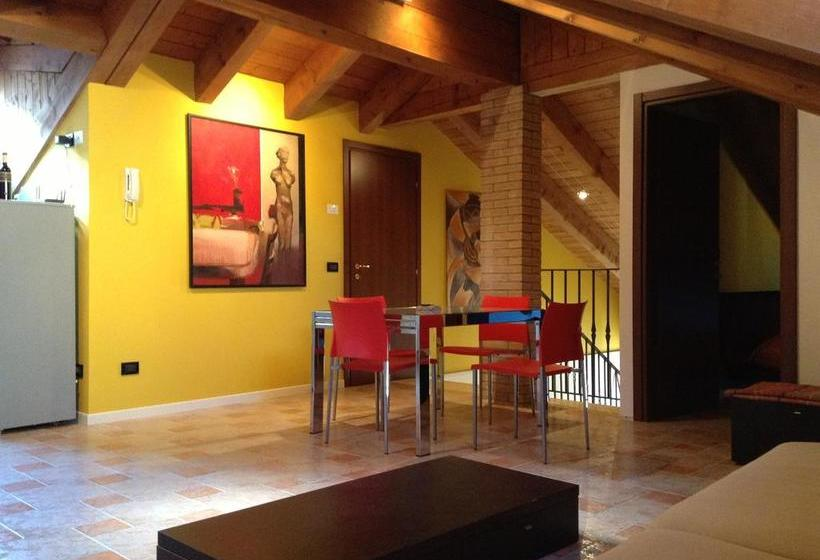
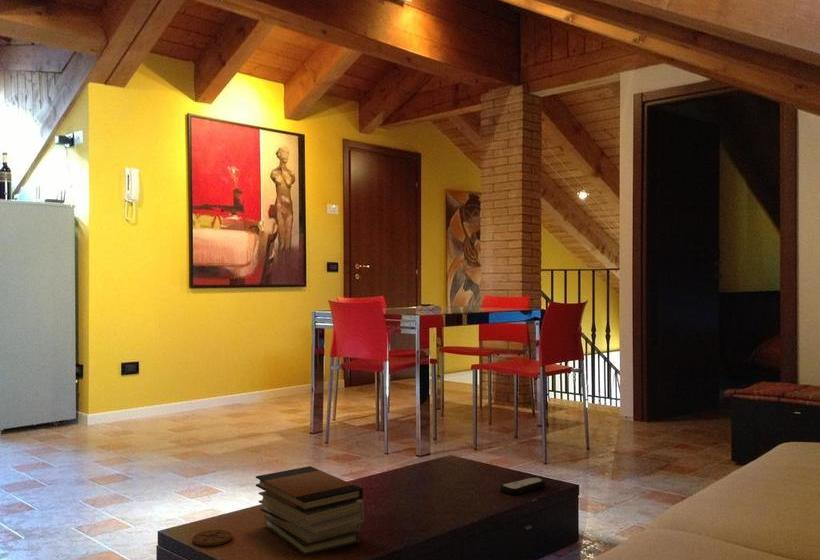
+ book stack [255,465,365,556]
+ remote control [499,476,546,496]
+ coaster [191,529,233,547]
